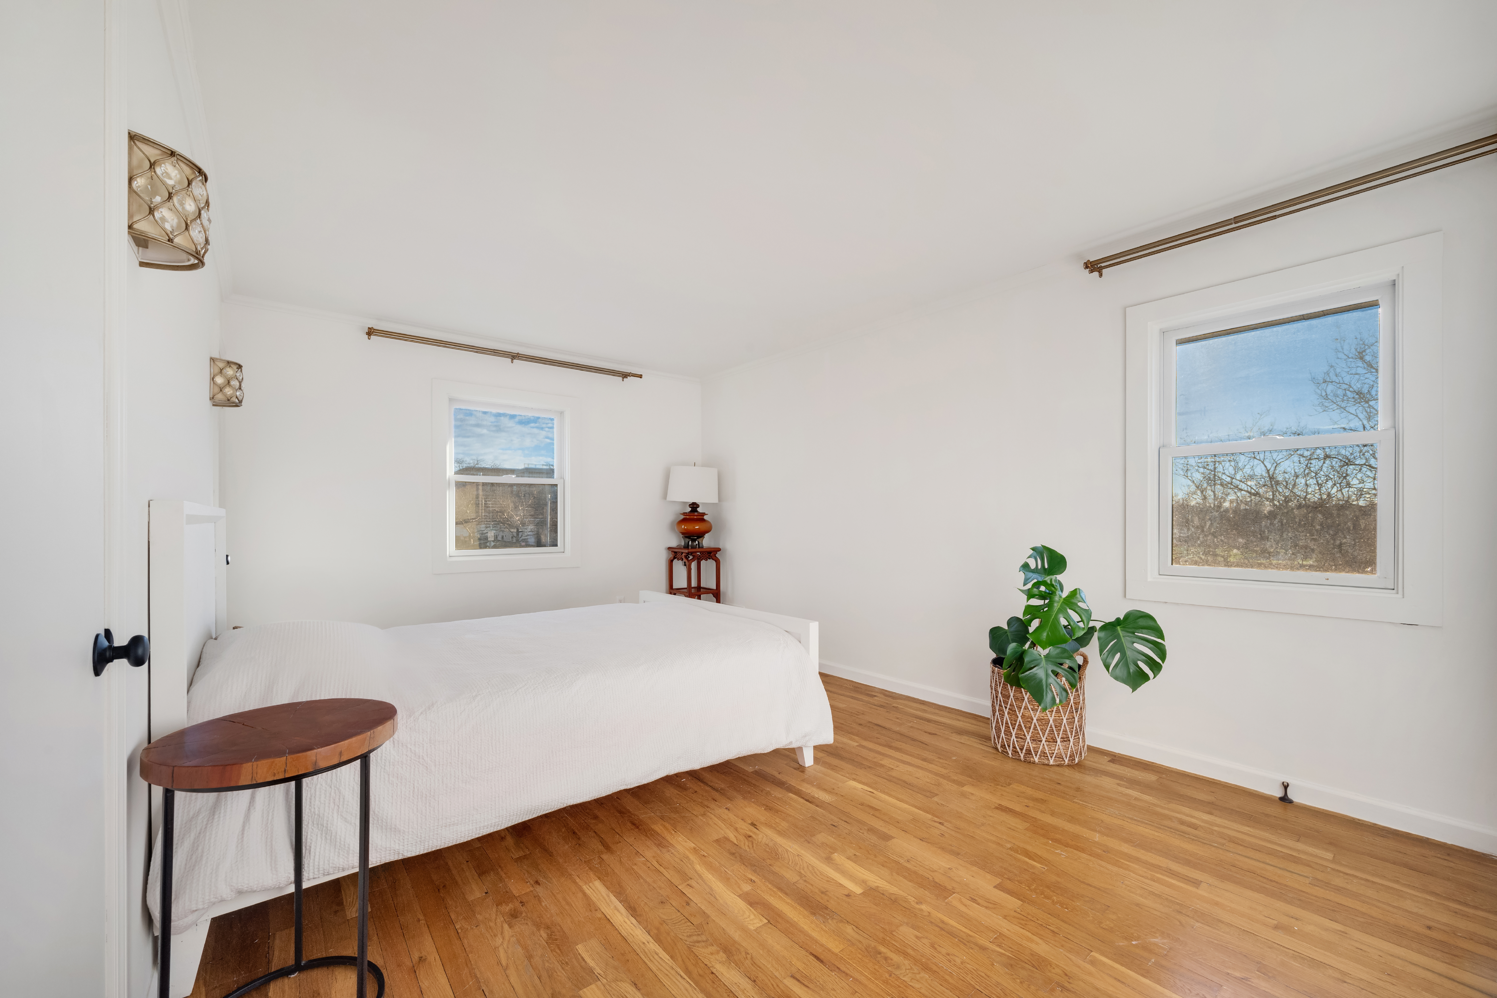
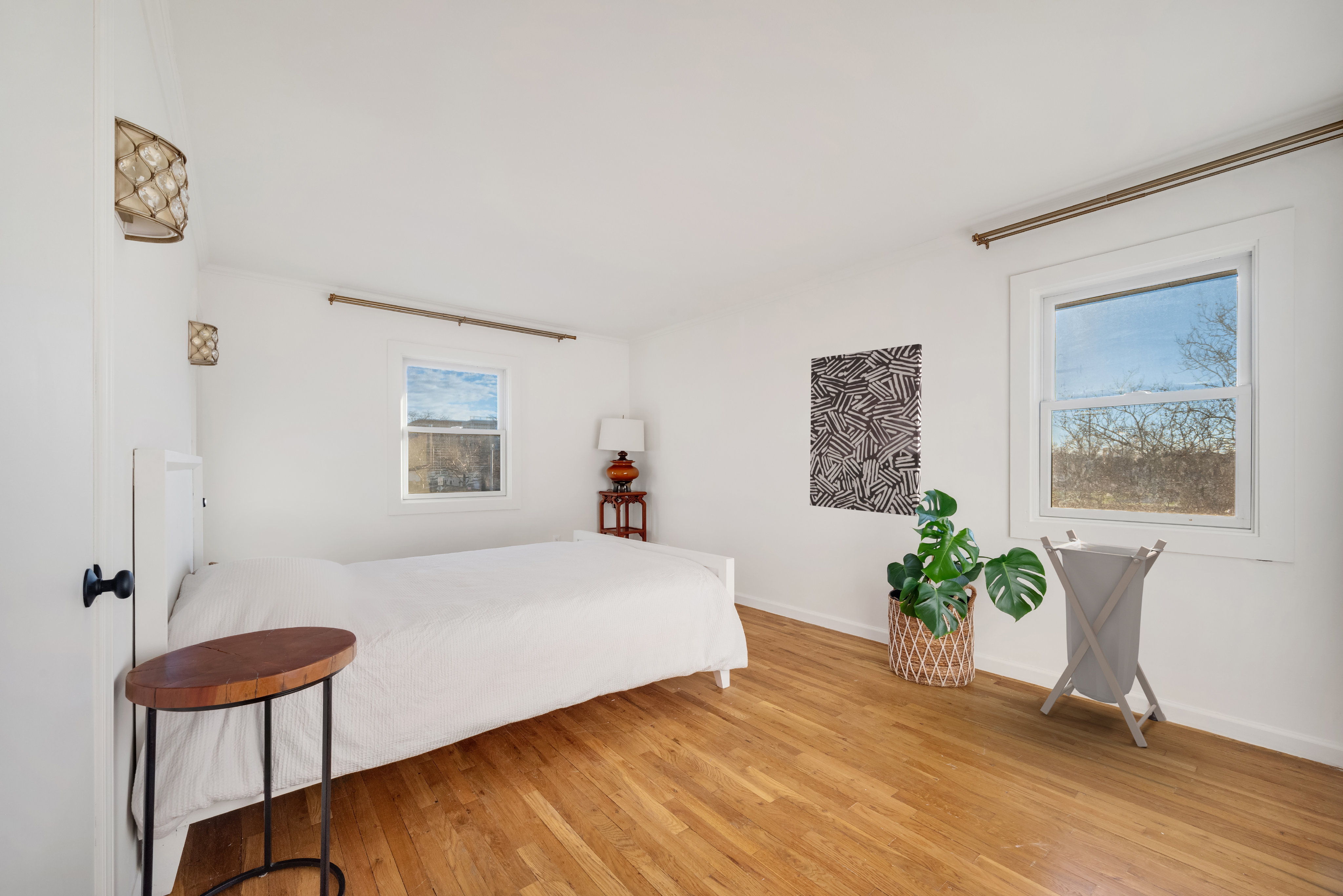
+ wall art [810,343,922,516]
+ laundry hamper [1040,529,1167,747]
